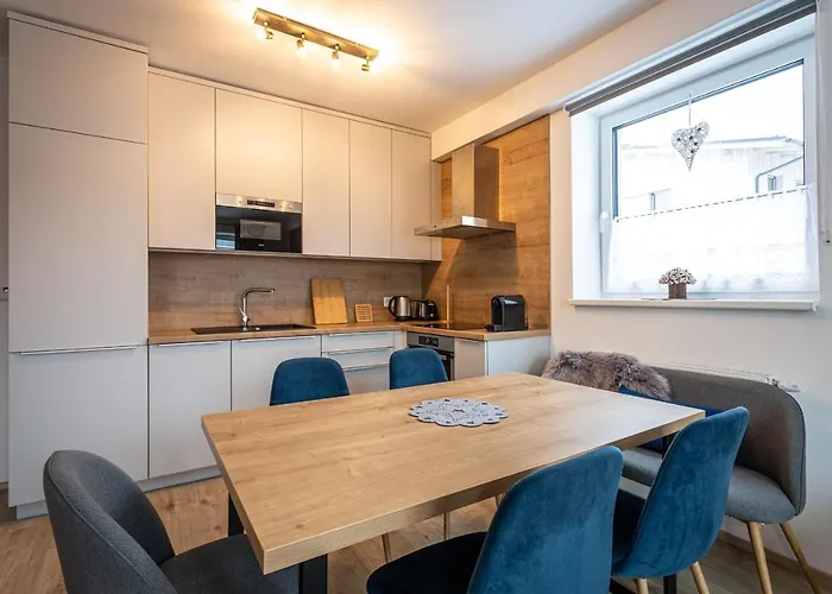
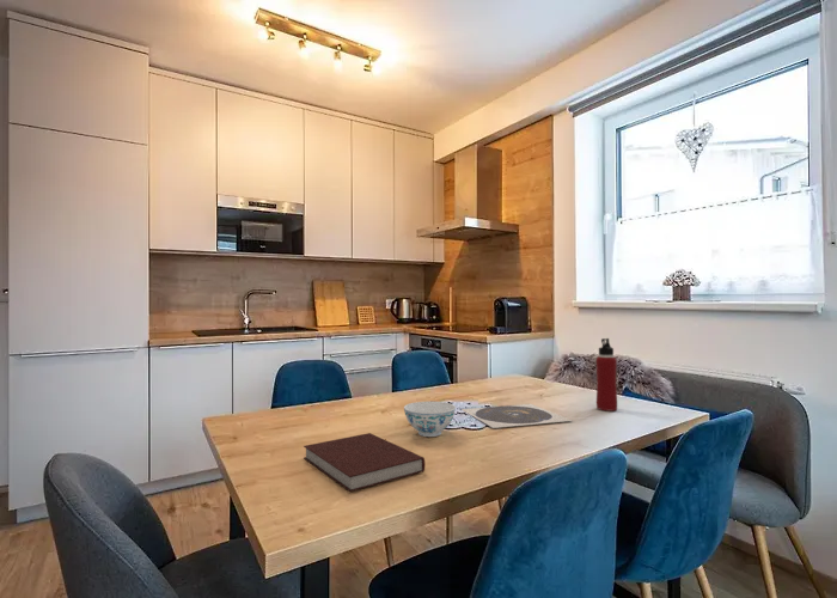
+ notebook [303,432,426,493]
+ chinaware [403,401,457,438]
+ water bottle [594,337,618,413]
+ plate [460,403,574,429]
